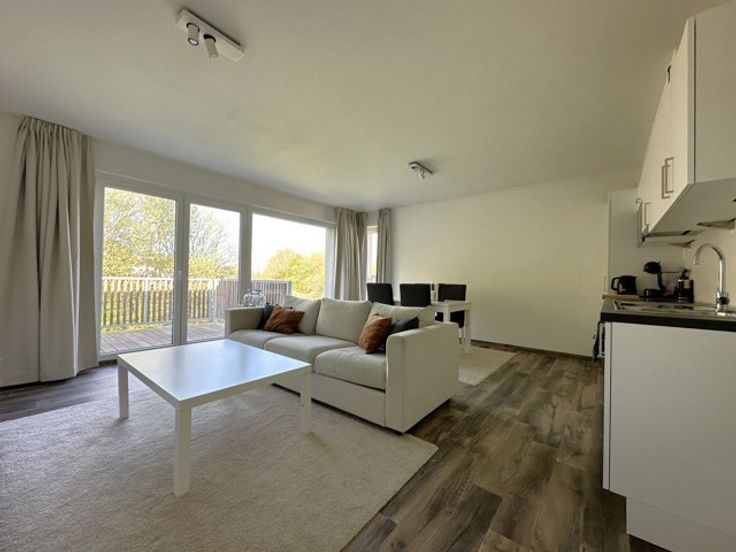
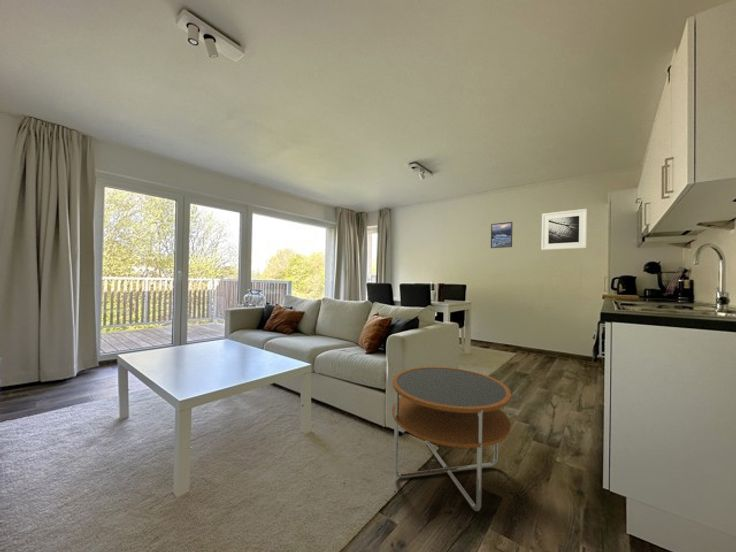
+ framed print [541,208,588,251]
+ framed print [490,221,513,249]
+ side table [391,366,512,512]
